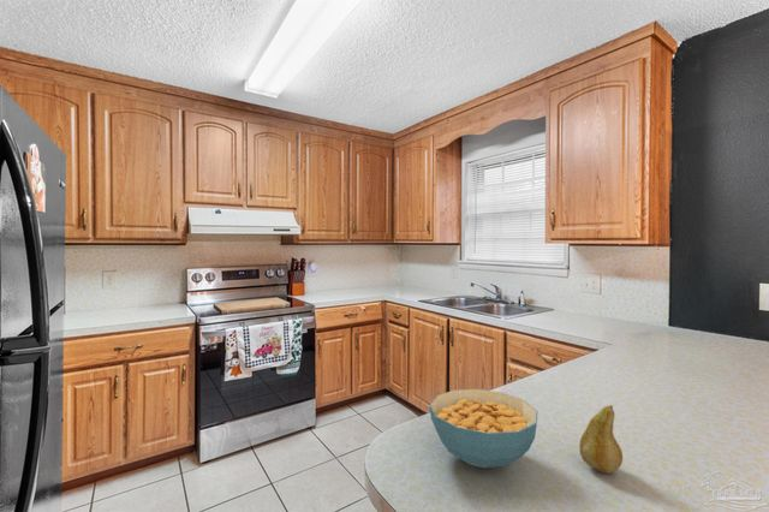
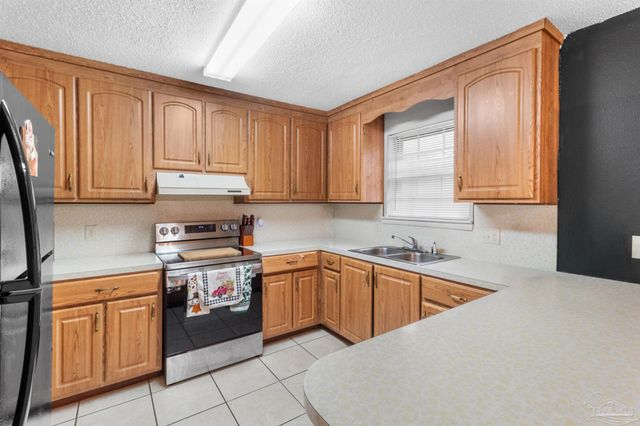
- cereal bowl [428,388,540,469]
- fruit [578,404,624,475]
